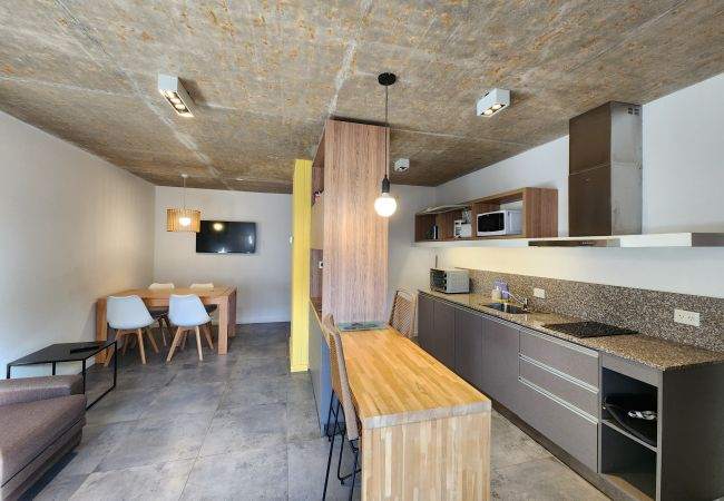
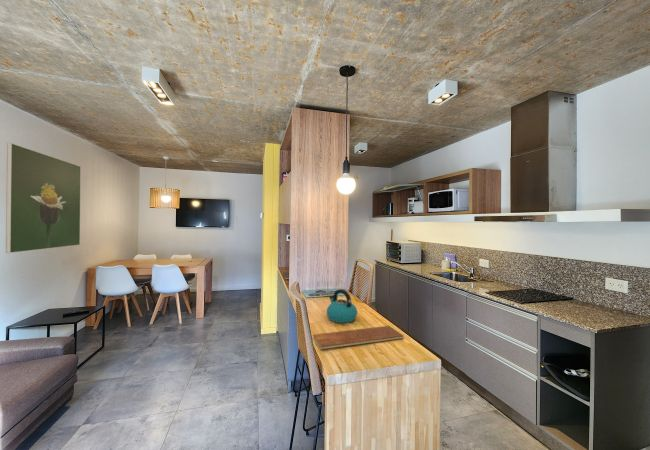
+ chopping board [312,325,405,350]
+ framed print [5,142,82,254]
+ kettle [326,288,358,324]
